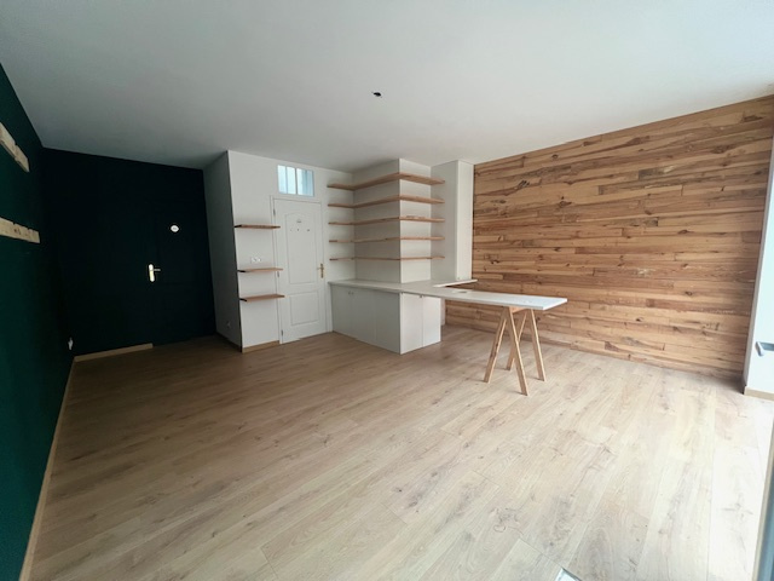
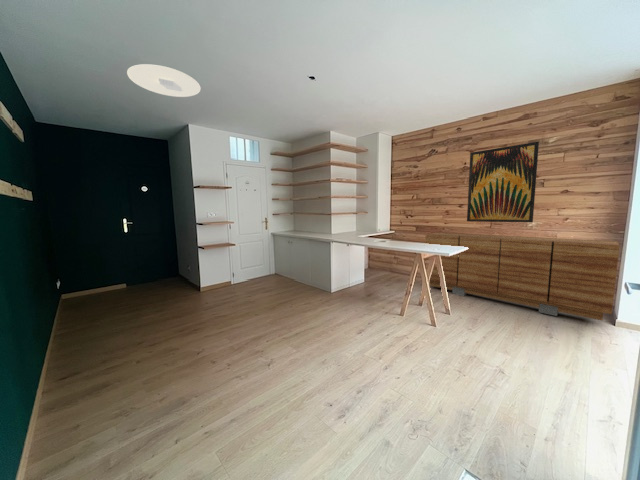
+ sideboard [424,232,620,321]
+ wall art [466,141,540,223]
+ ceiling light [126,63,202,98]
